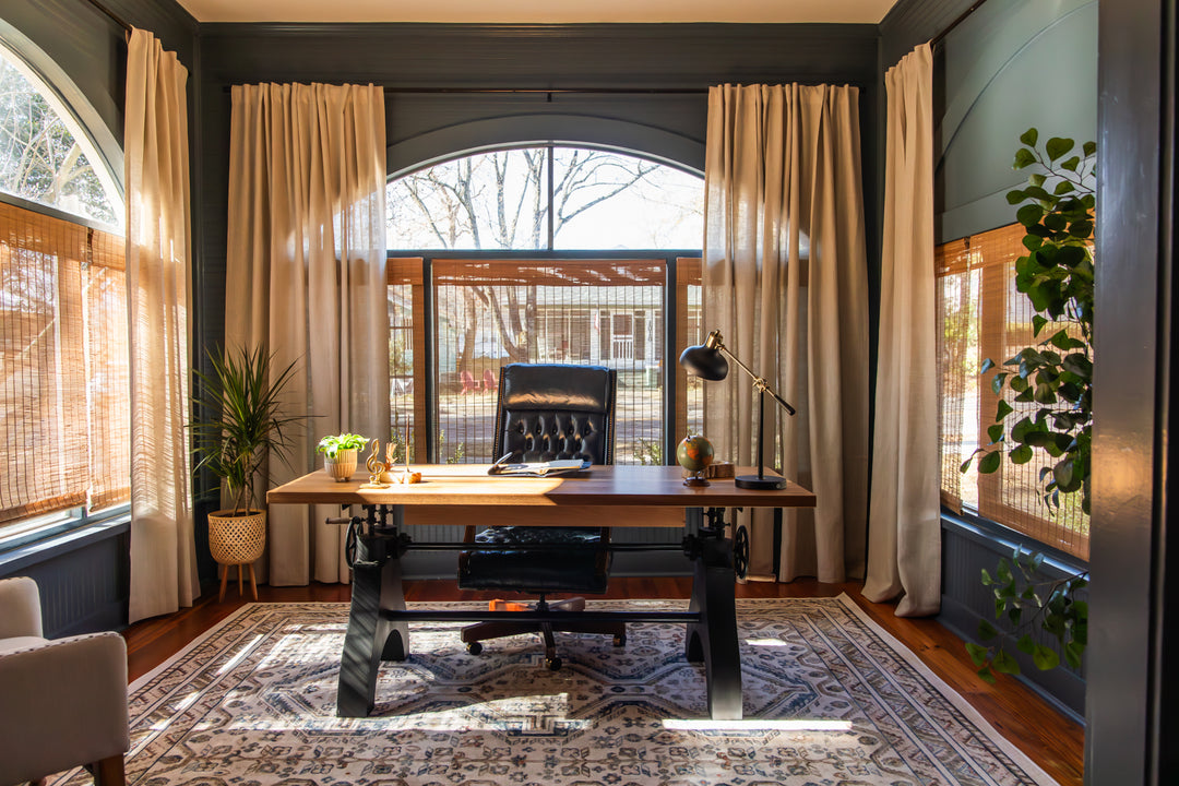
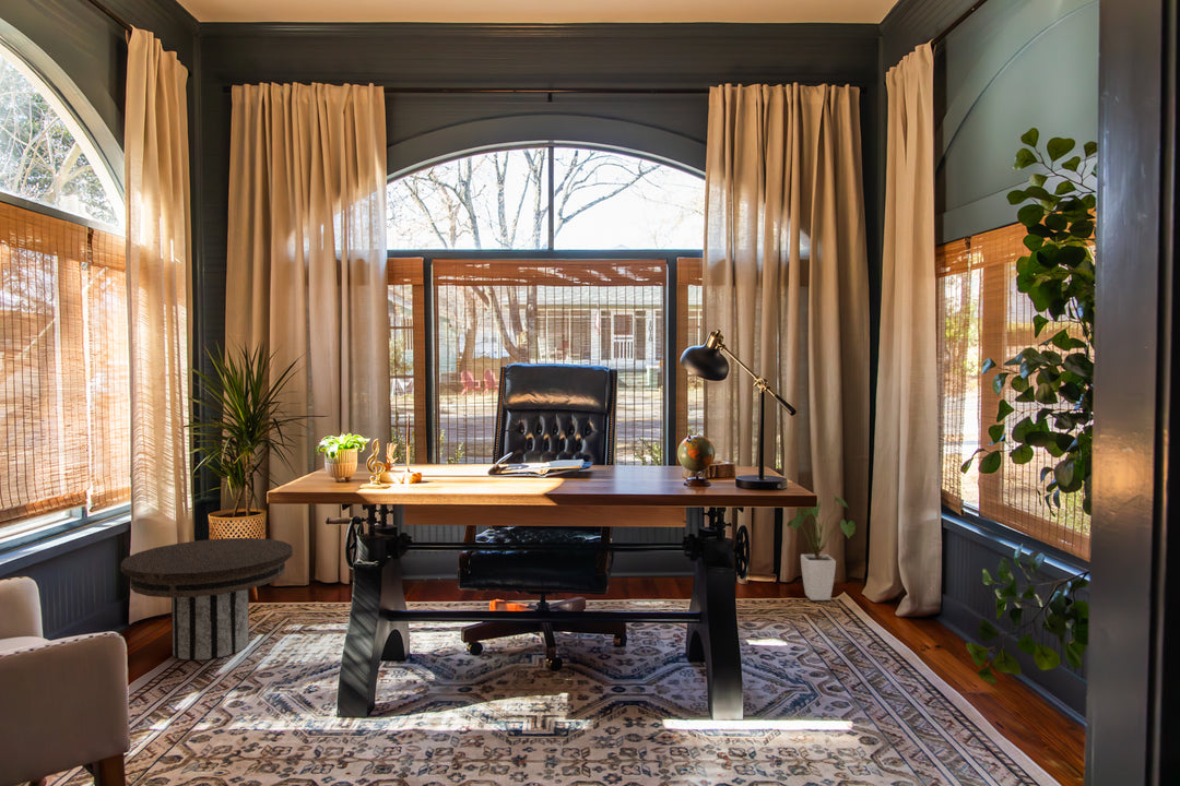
+ side table [119,537,294,662]
+ house plant [786,493,857,602]
